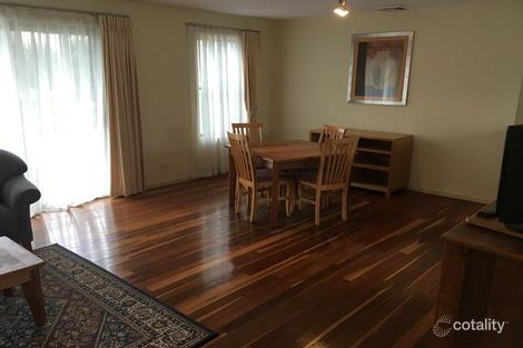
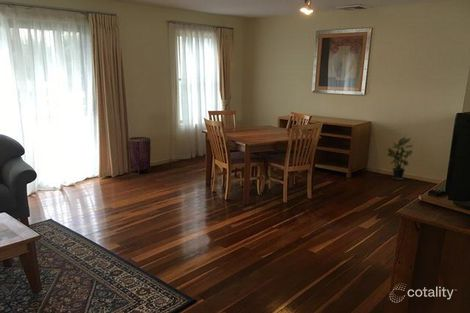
+ potted plant [386,136,414,181]
+ woven basket [127,136,151,175]
